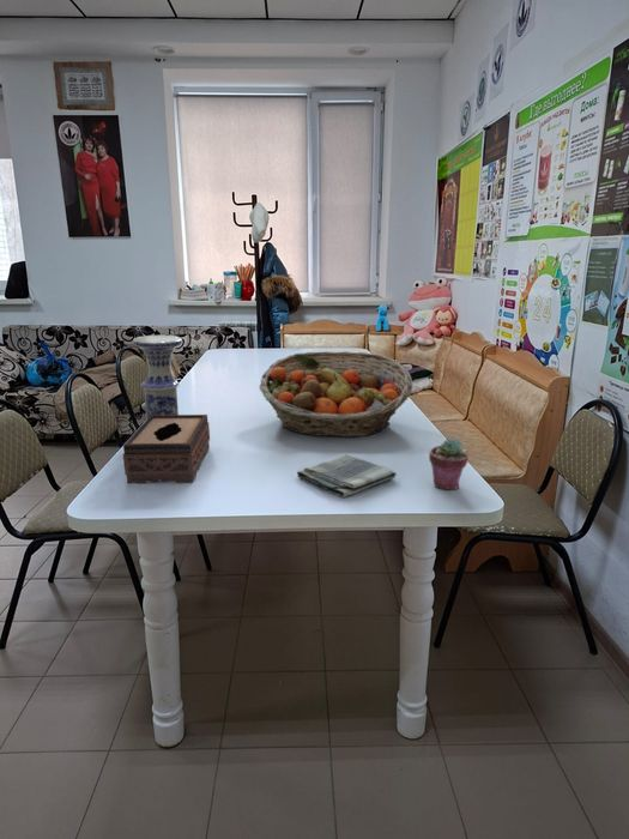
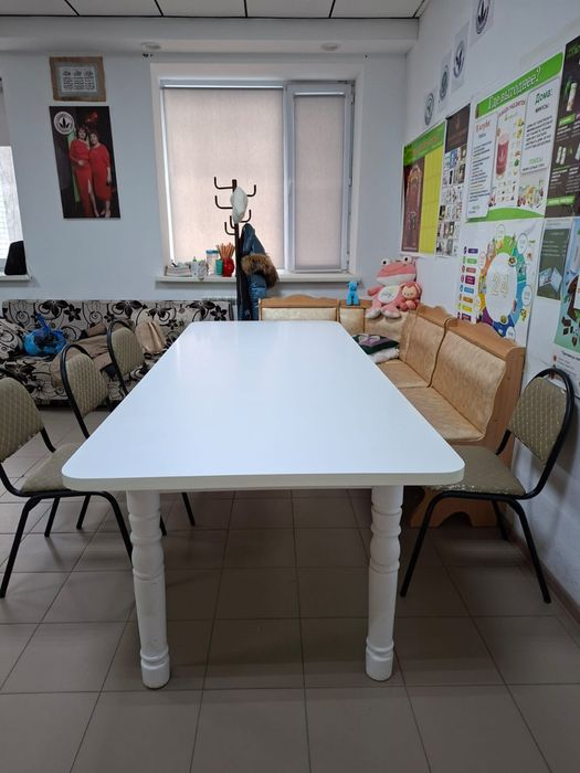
- fruit basket [259,350,413,439]
- vase [132,334,183,421]
- tissue box [122,414,211,484]
- potted succulent [428,437,470,491]
- dish towel [296,453,398,499]
